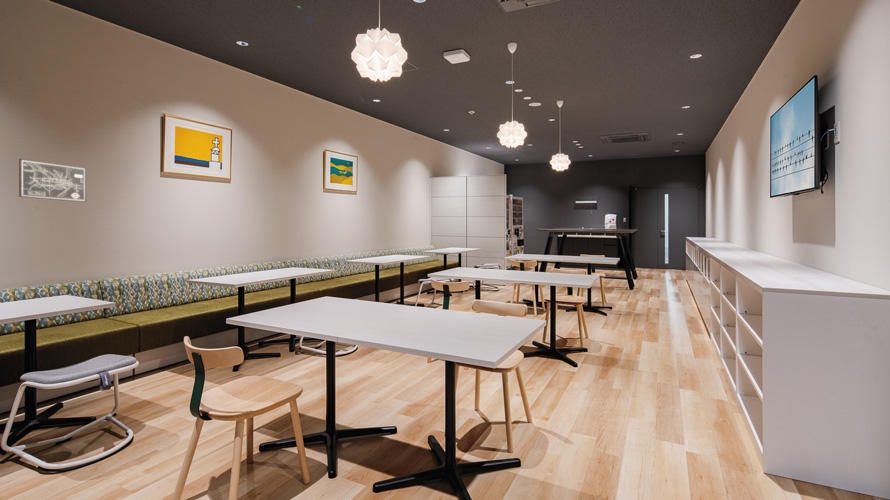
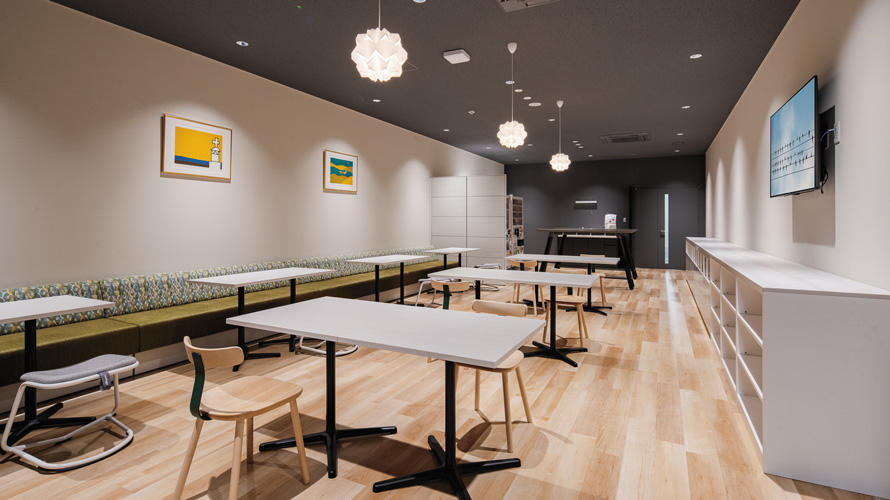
- wall art [18,157,87,203]
